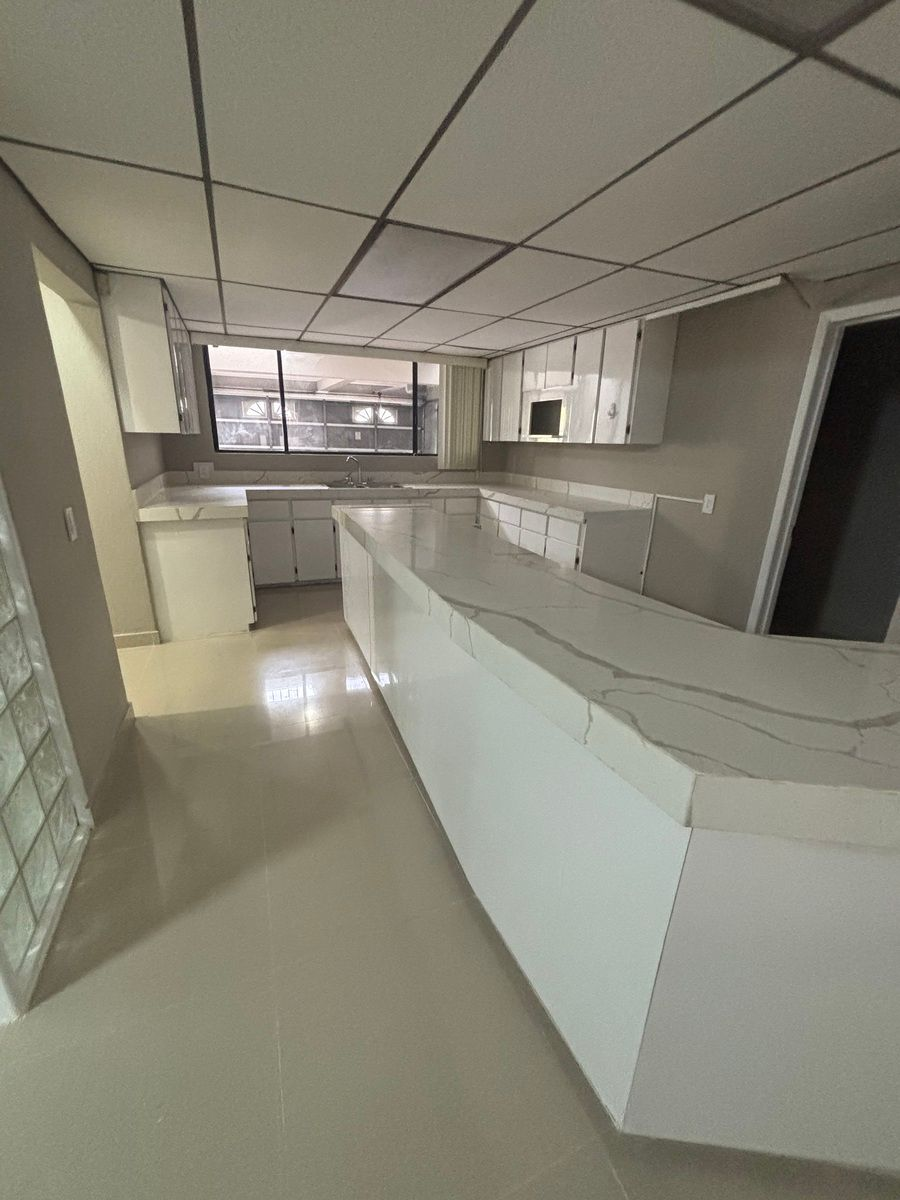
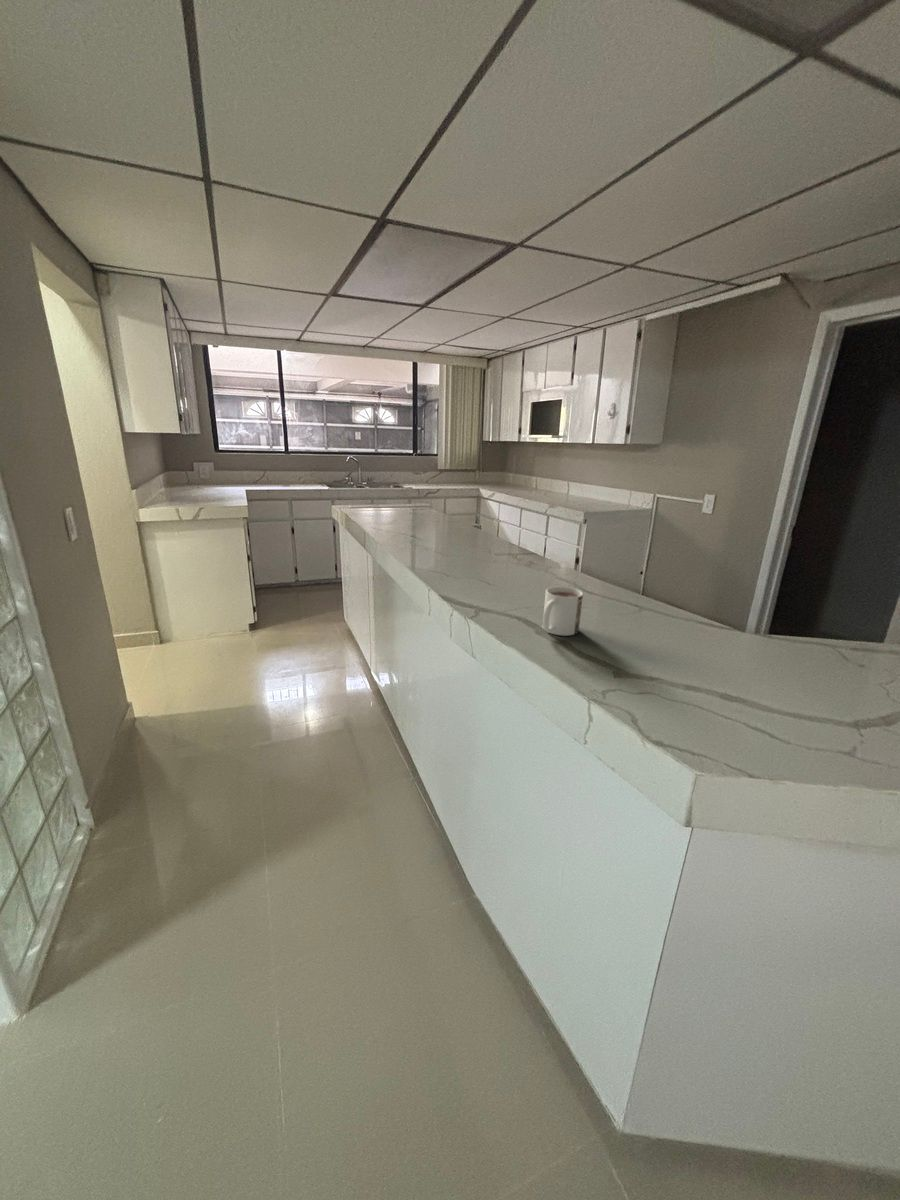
+ mug [542,586,584,637]
